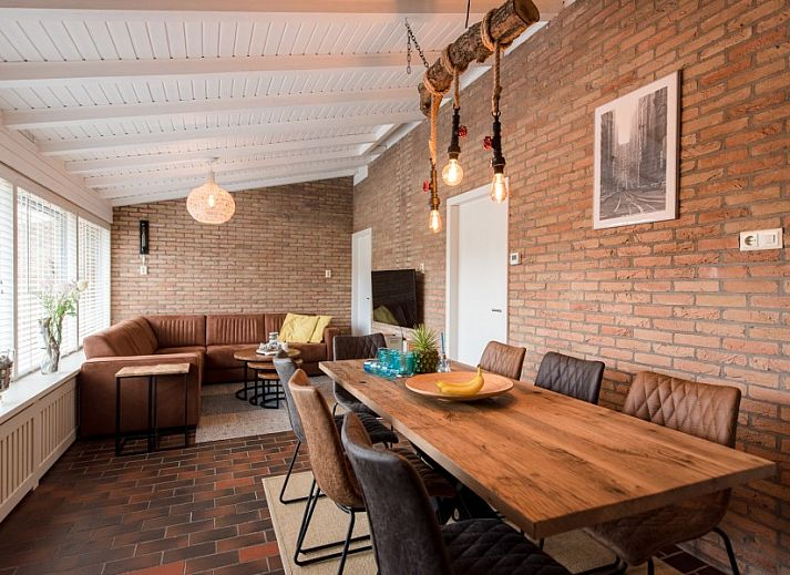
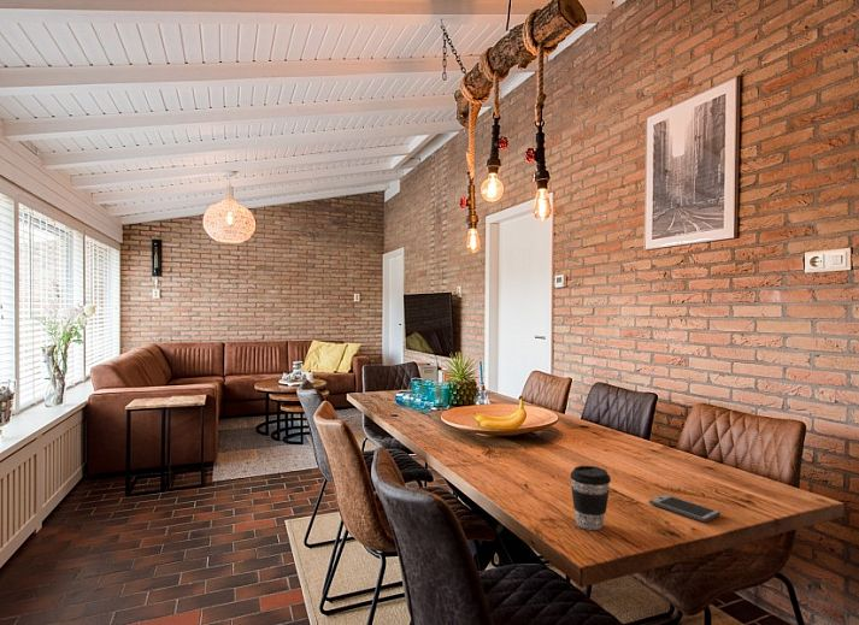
+ smartphone [648,494,722,524]
+ coffee cup [569,465,612,531]
